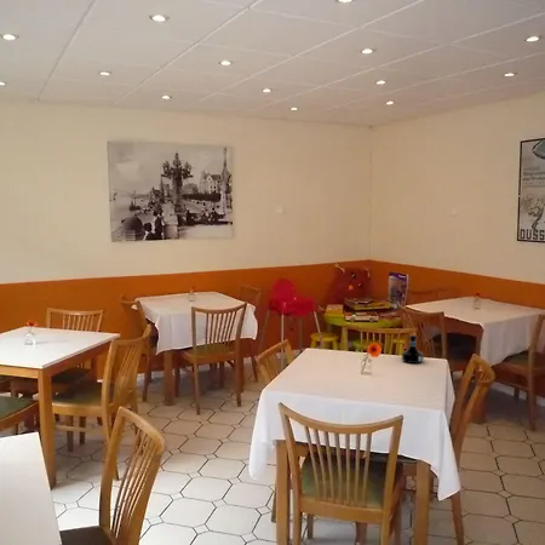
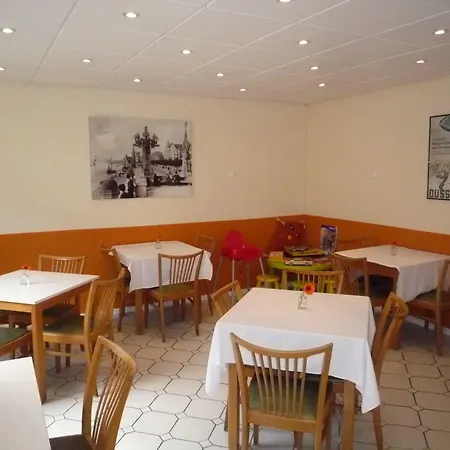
- tequila bottle [401,334,425,365]
